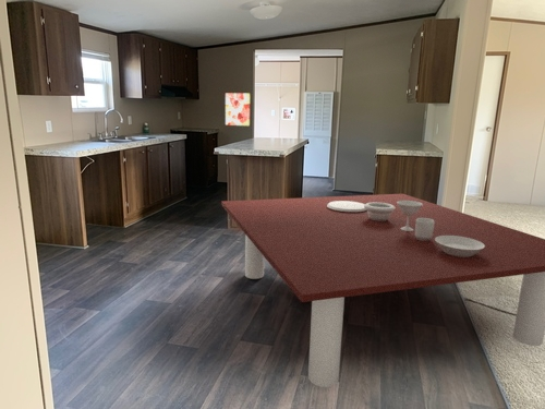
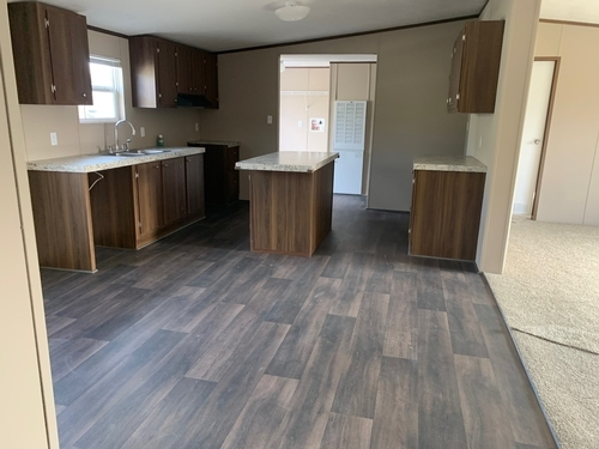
- dining table [220,193,545,388]
- wall art [225,92,251,127]
